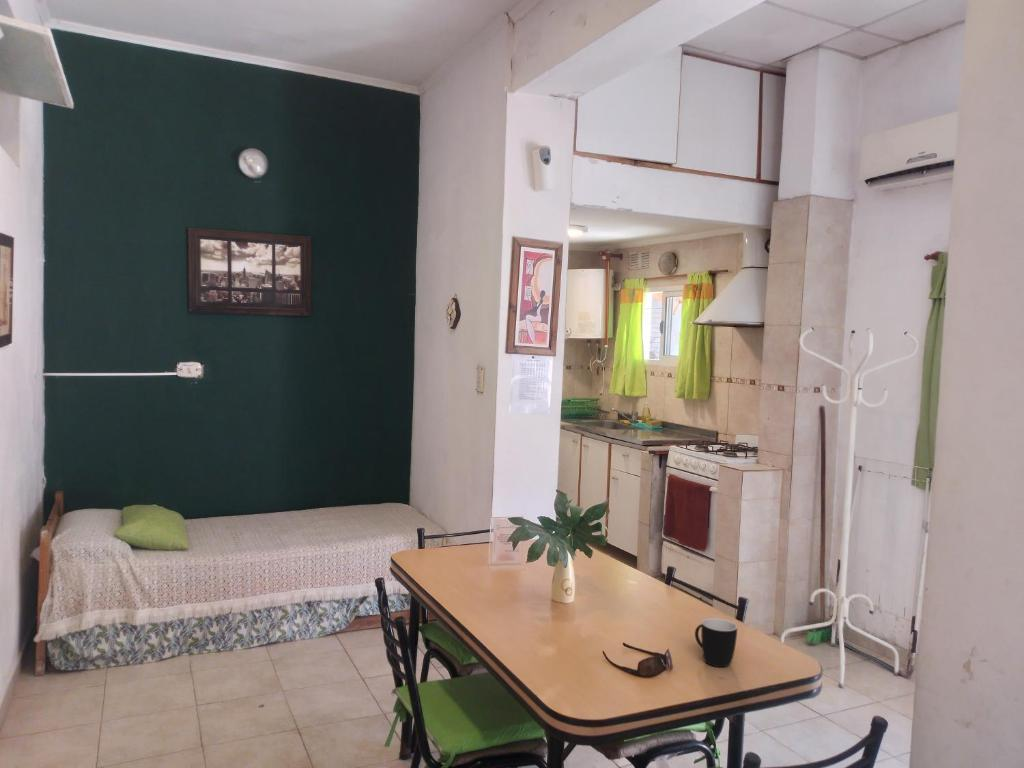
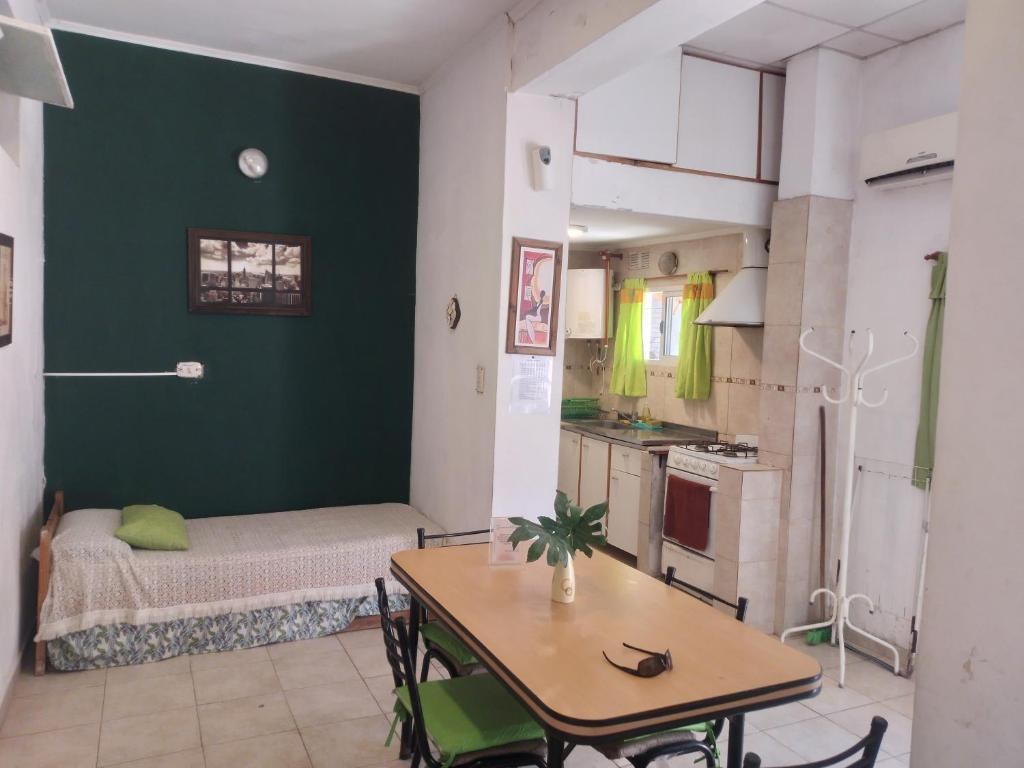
- mug [694,617,738,668]
